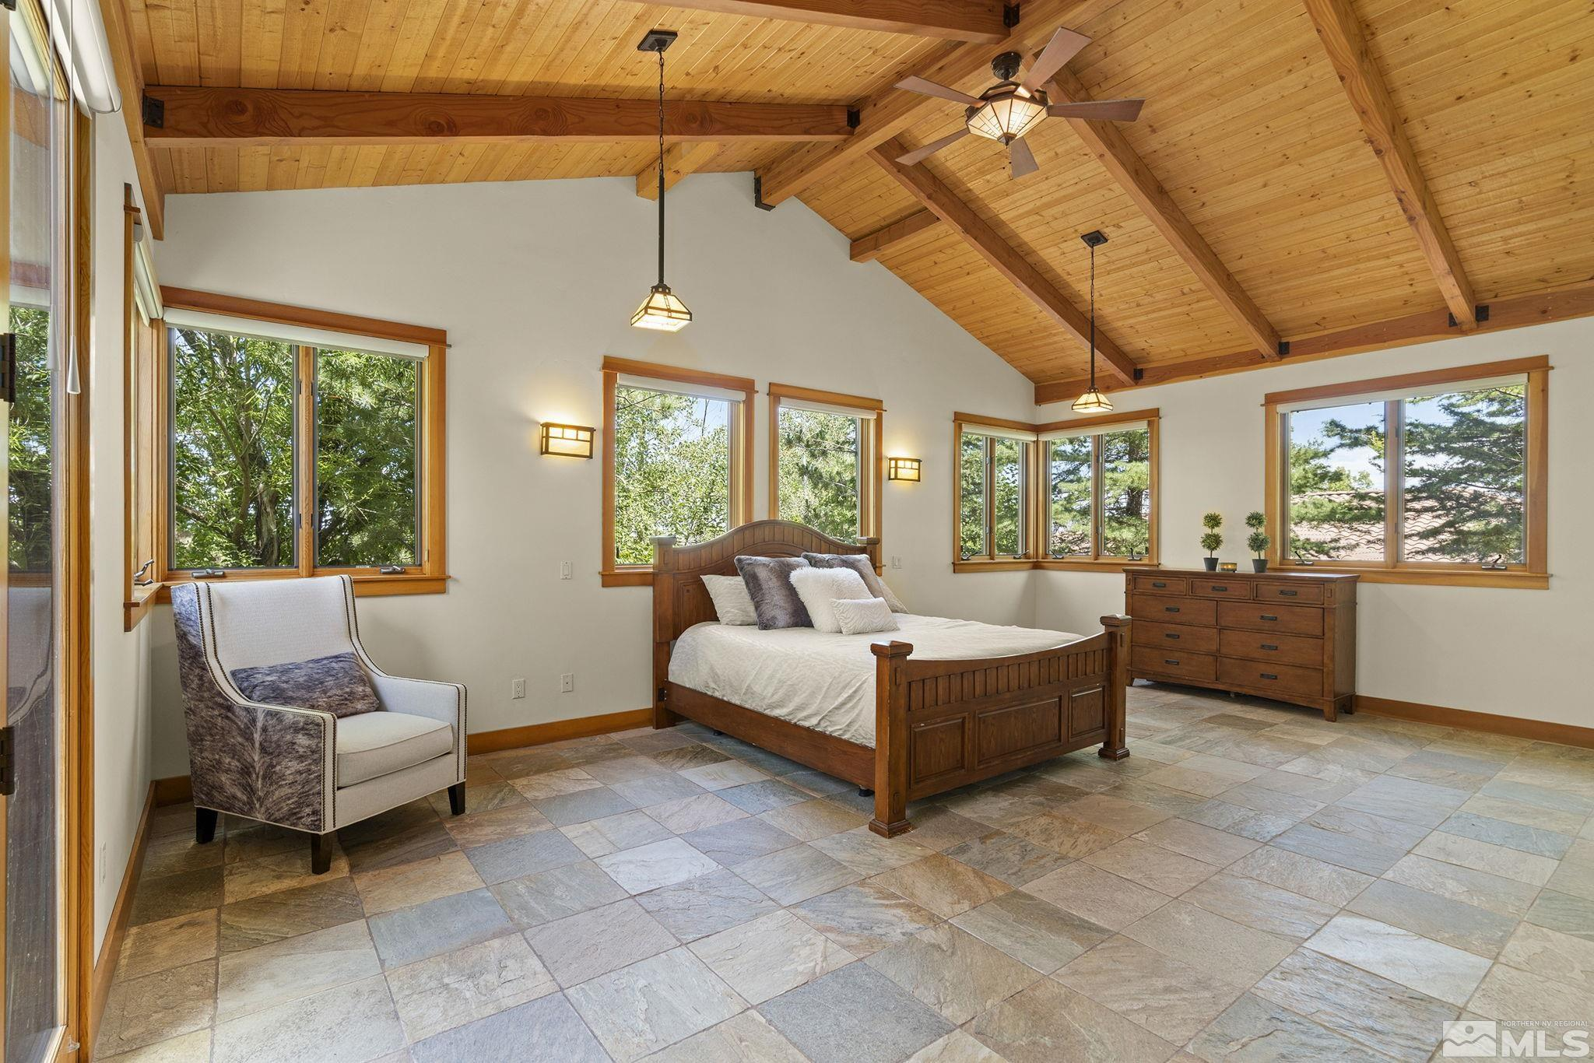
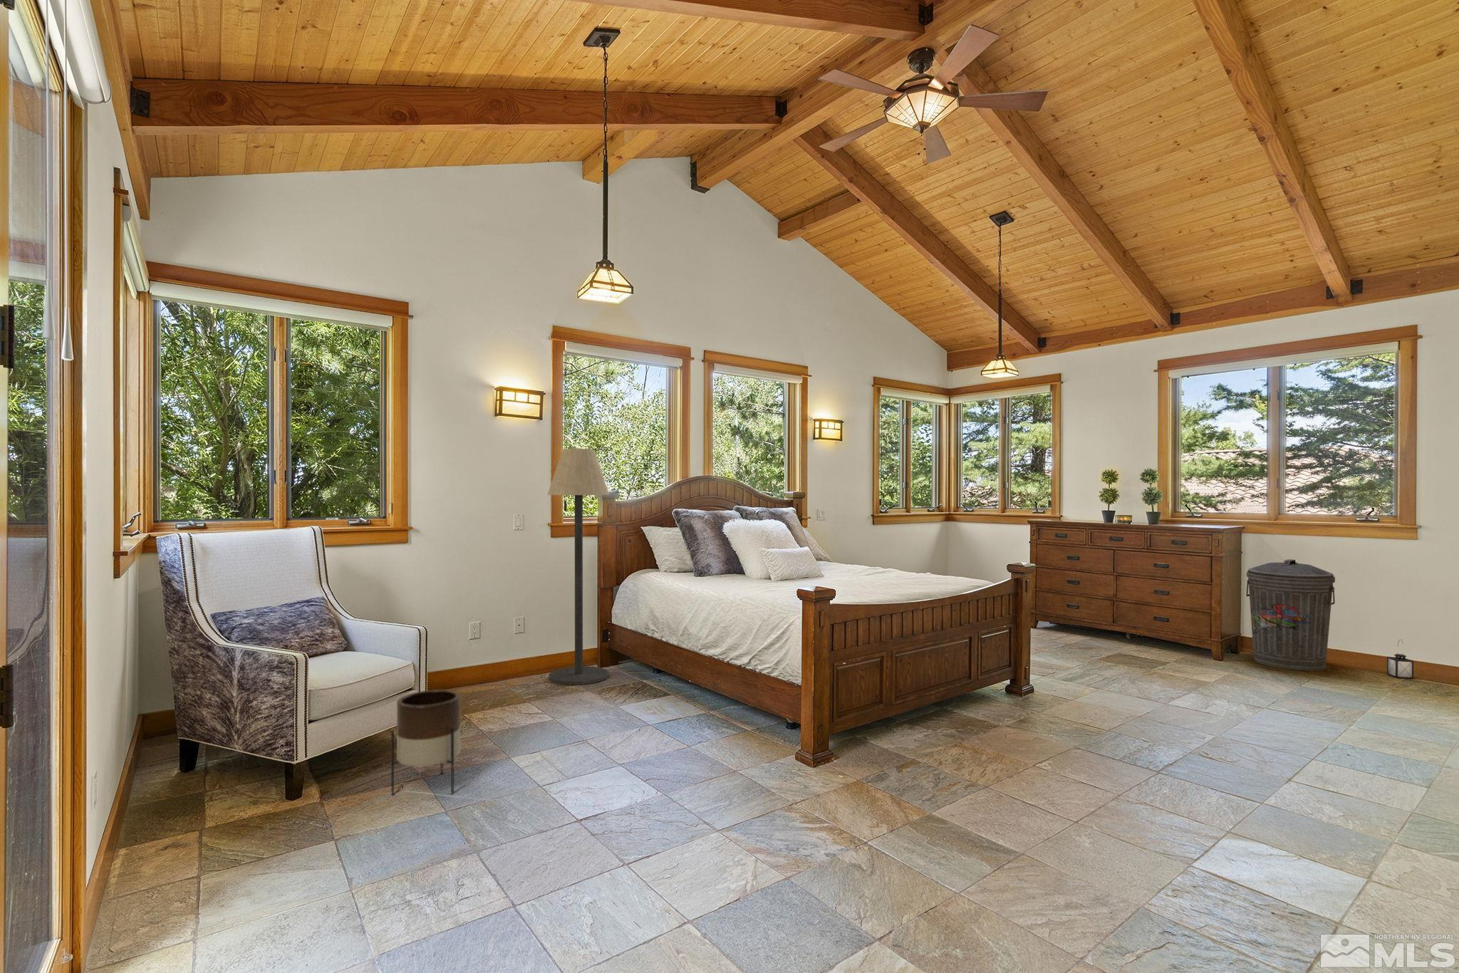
+ lantern [1386,639,1414,680]
+ floor lamp [547,448,610,685]
+ planter [391,688,461,796]
+ trash can [1245,558,1335,672]
